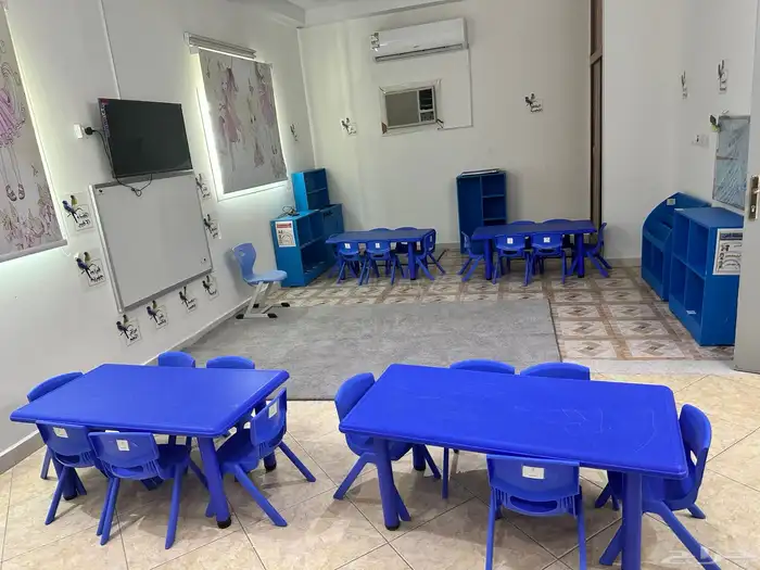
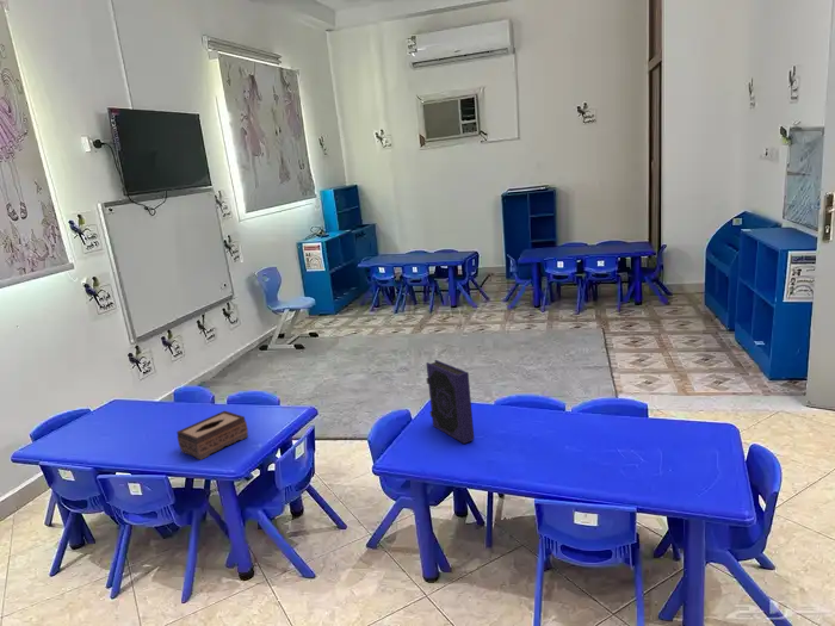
+ book [425,359,475,445]
+ tissue box [175,409,249,461]
